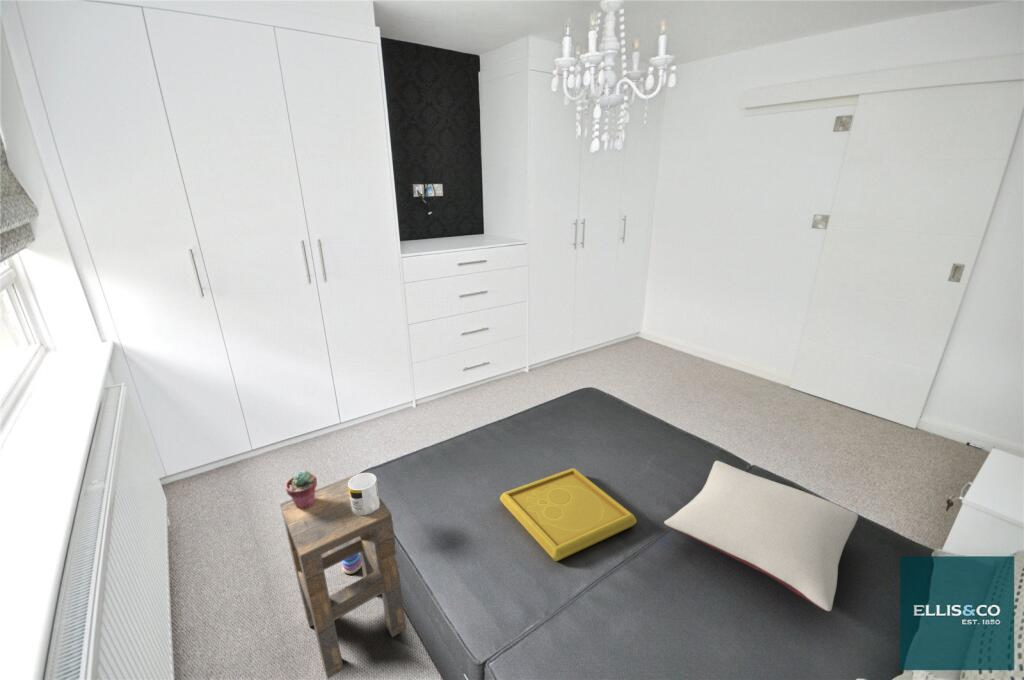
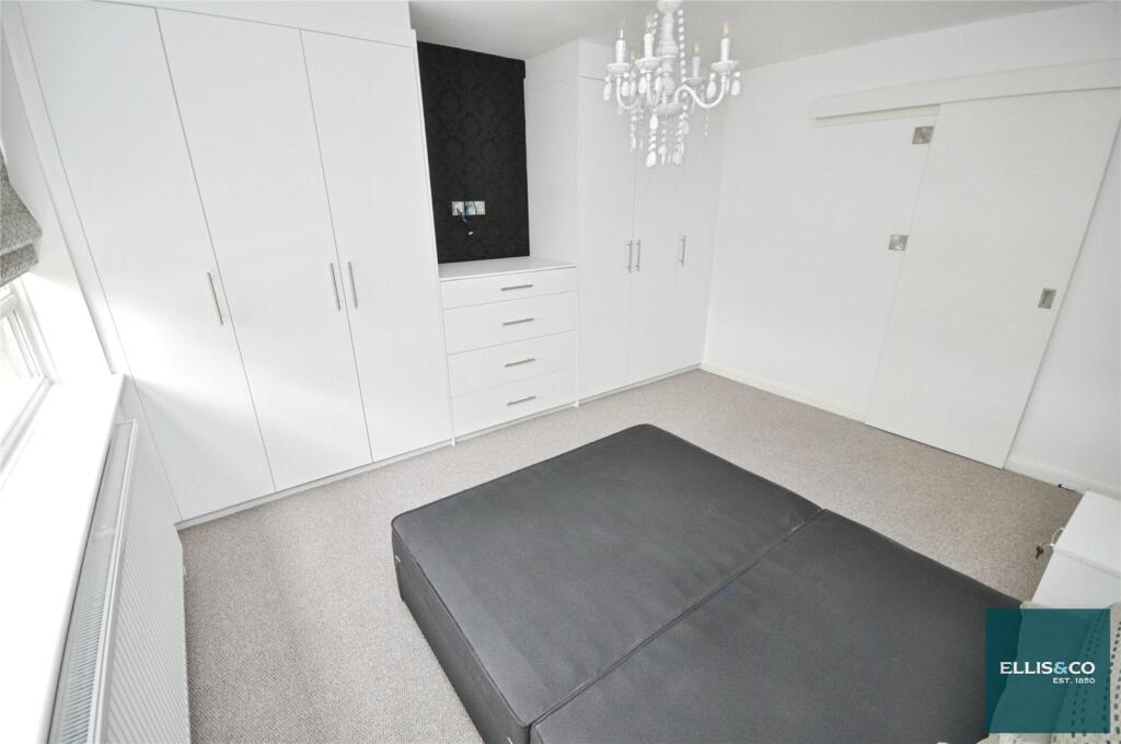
- potted succulent [284,470,318,509]
- side table [279,471,407,680]
- pillow [663,460,859,613]
- stacking toy [341,553,362,575]
- serving tray [499,467,637,562]
- mug [348,472,380,515]
